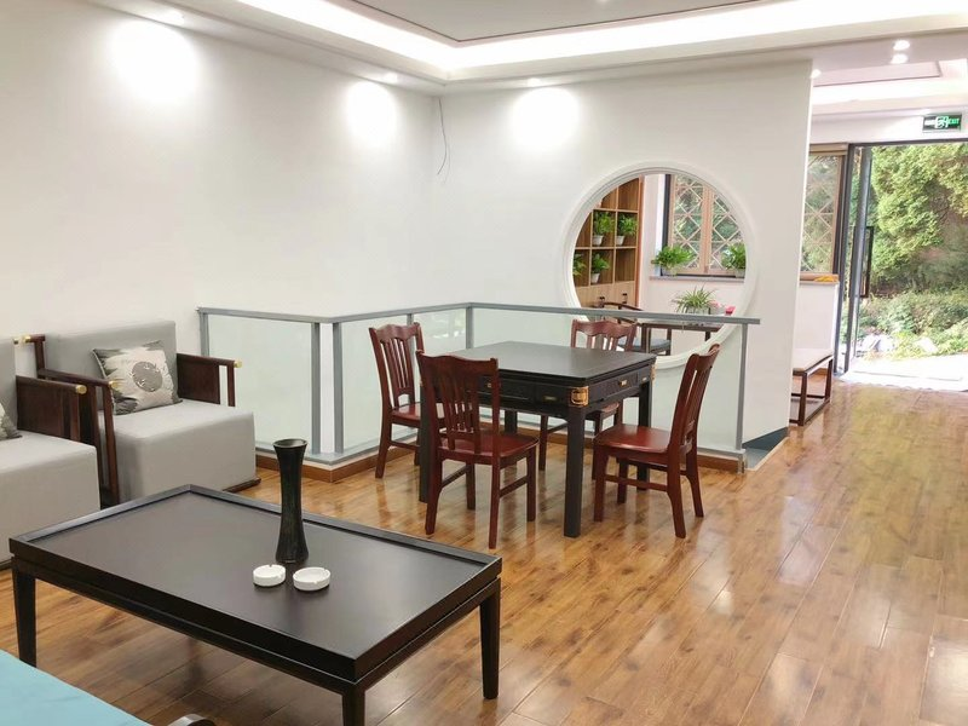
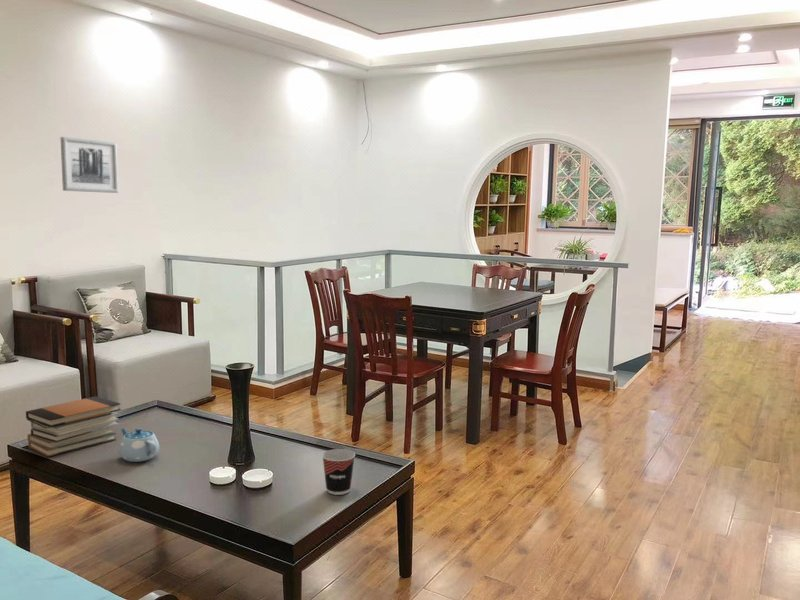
+ wall art [60,136,119,194]
+ cup [321,448,356,496]
+ book stack [25,395,122,458]
+ chinaware [118,427,160,463]
